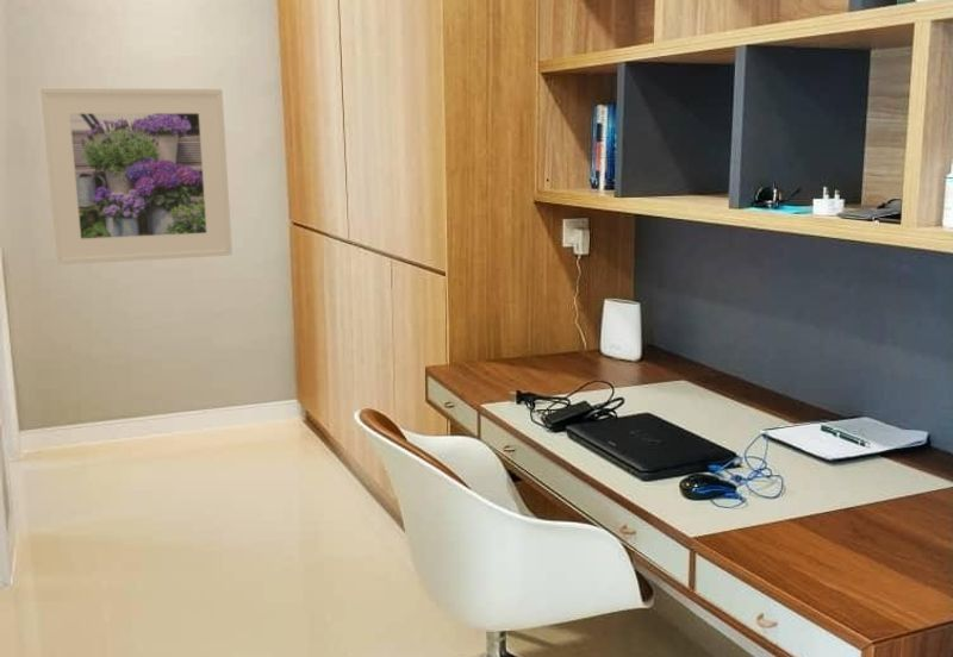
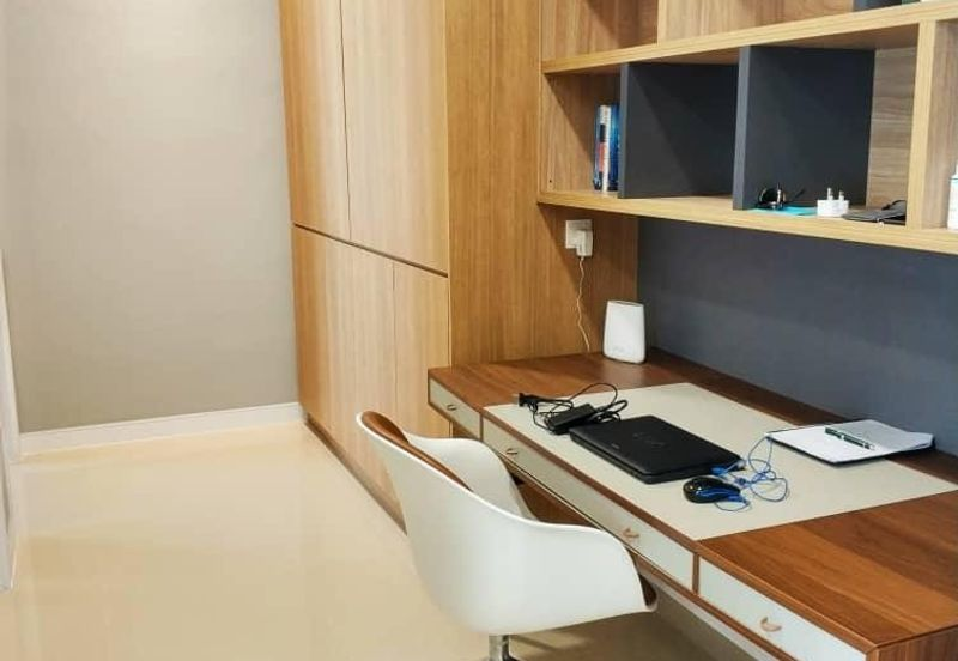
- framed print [38,86,233,265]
